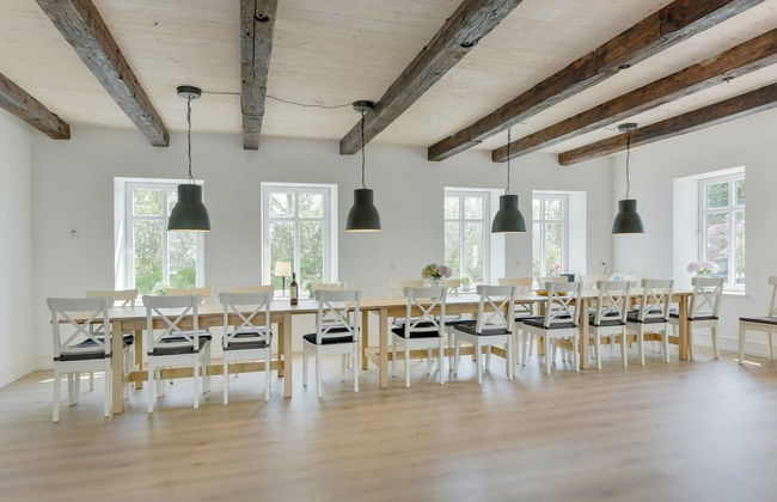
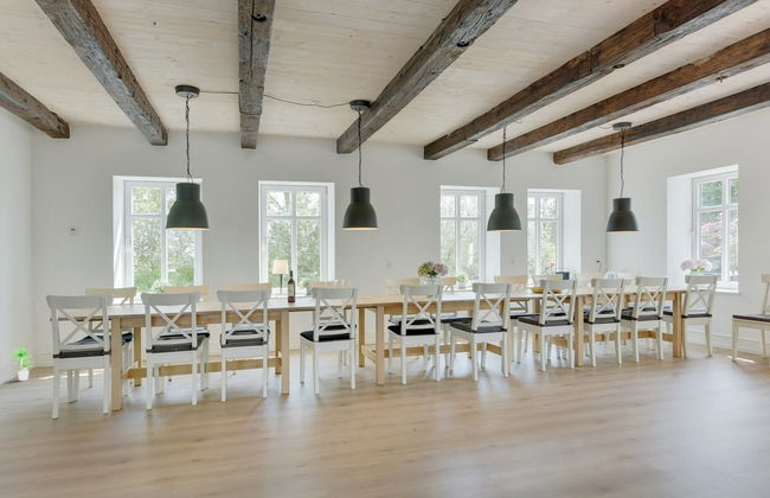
+ potted plant [8,345,32,382]
